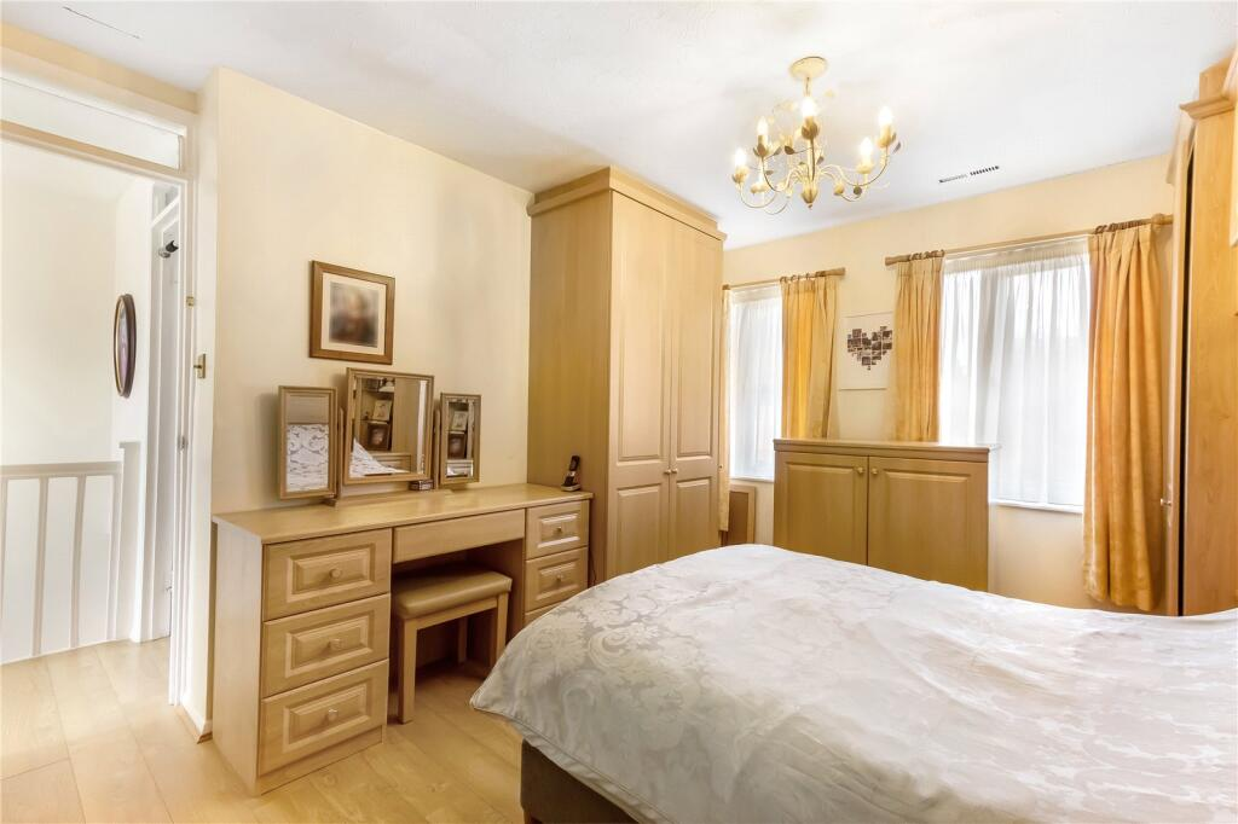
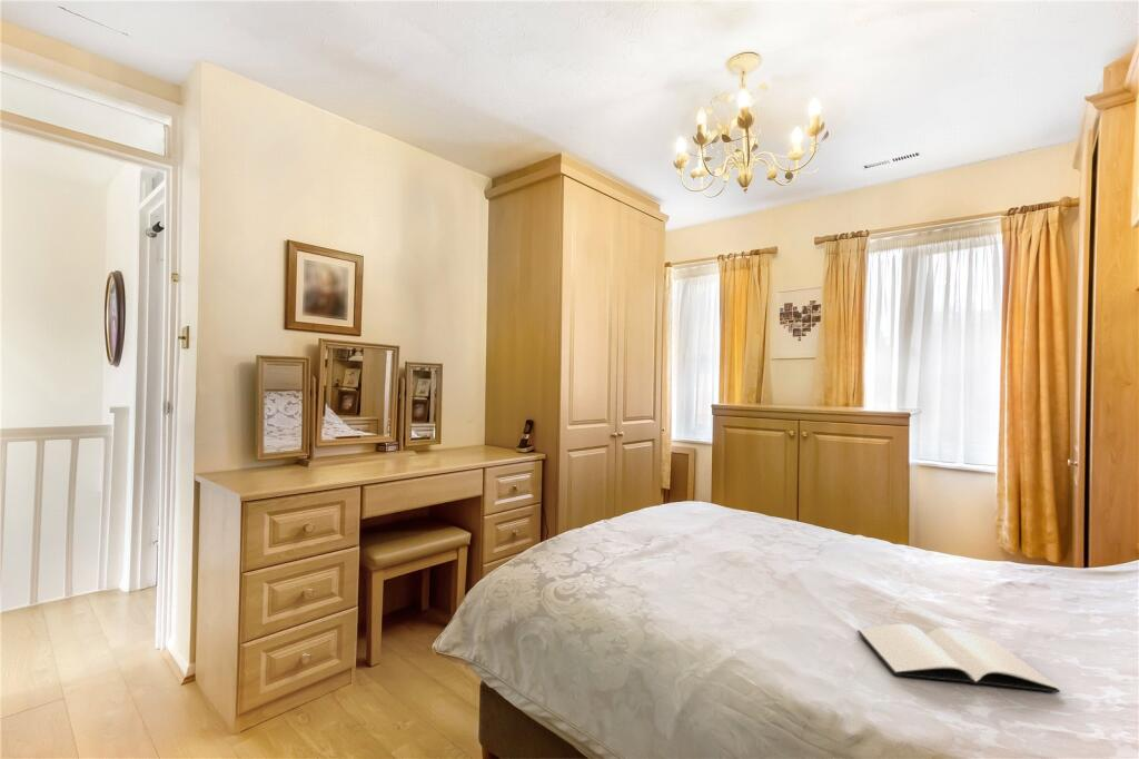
+ book [856,623,1061,693]
